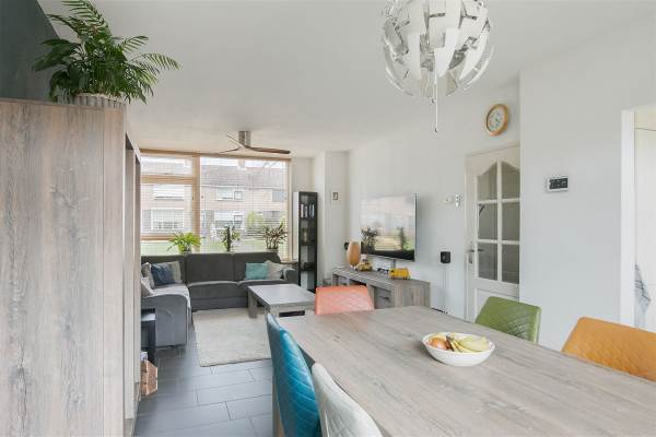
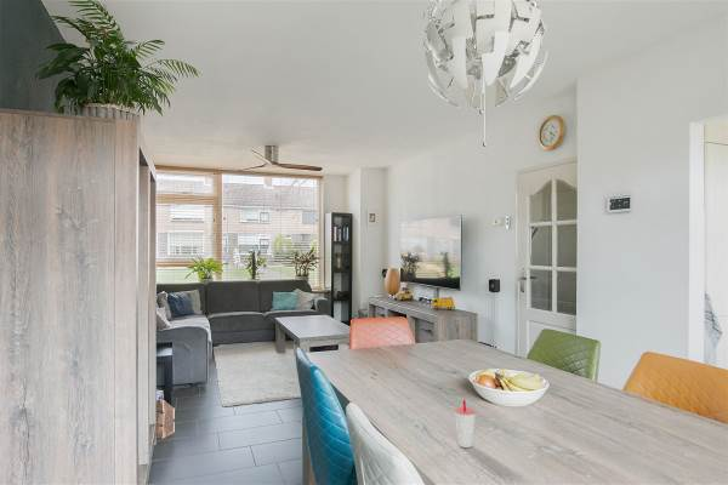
+ cup [454,399,477,449]
